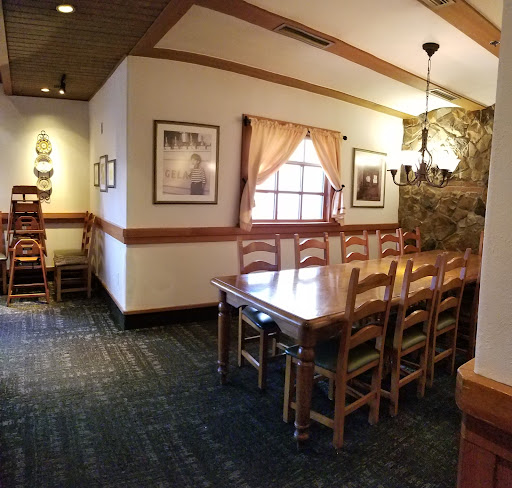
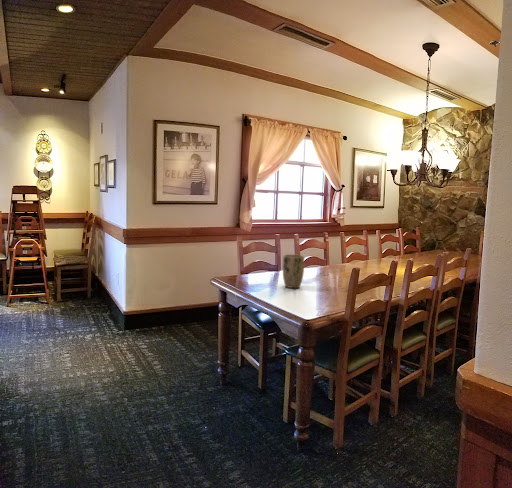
+ plant pot [282,254,305,289]
